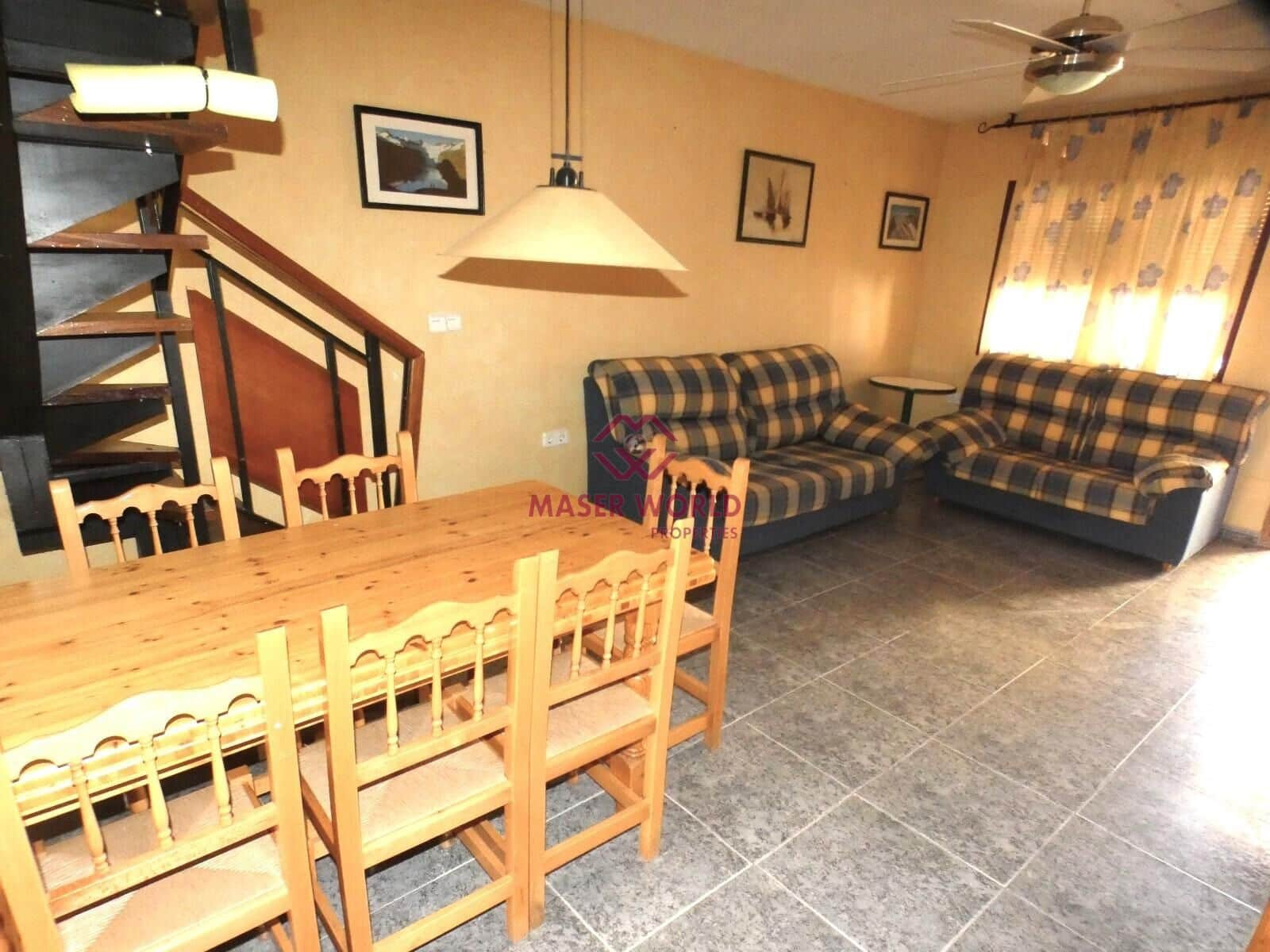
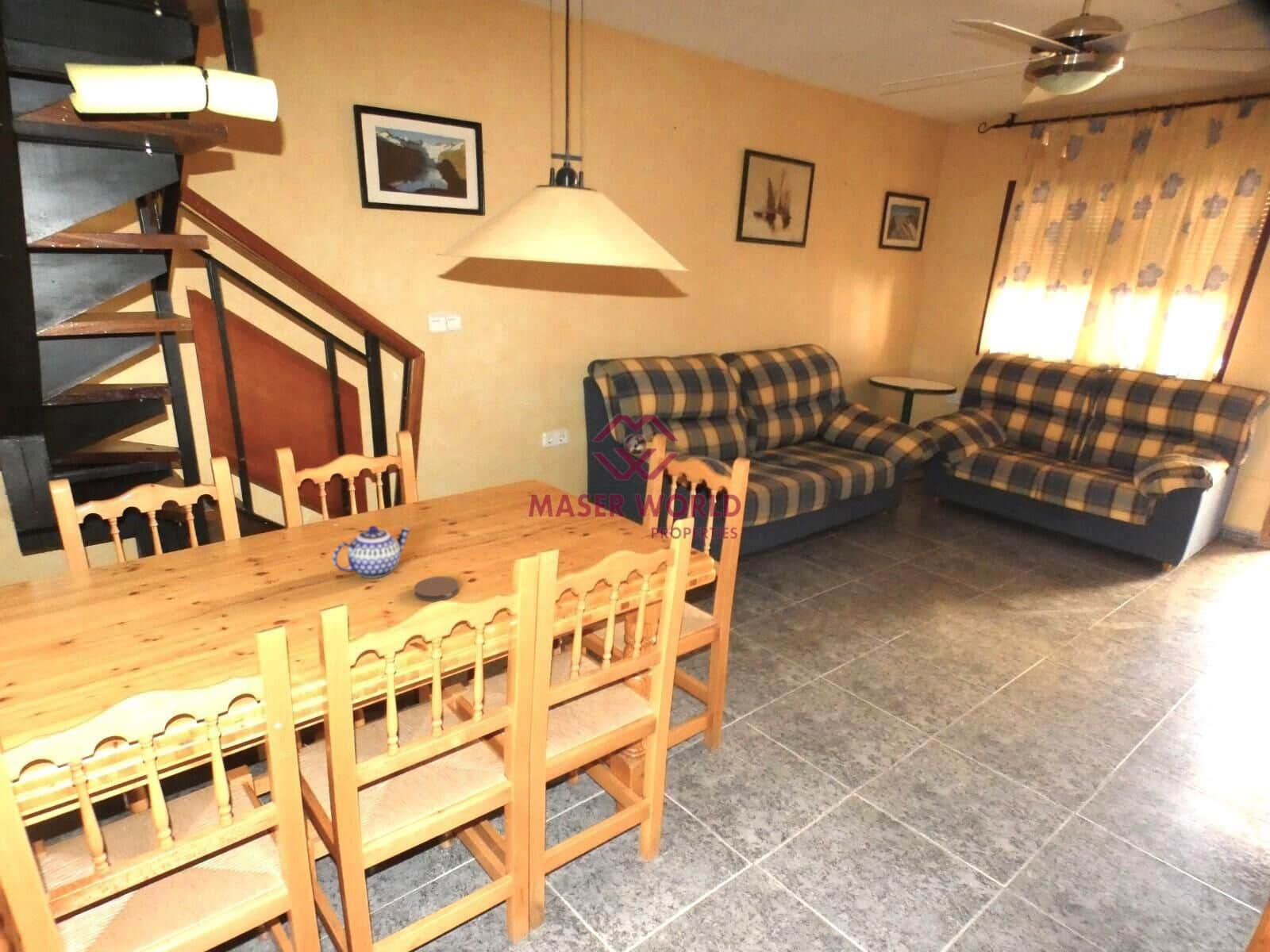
+ coaster [414,576,460,602]
+ teapot [332,525,413,579]
